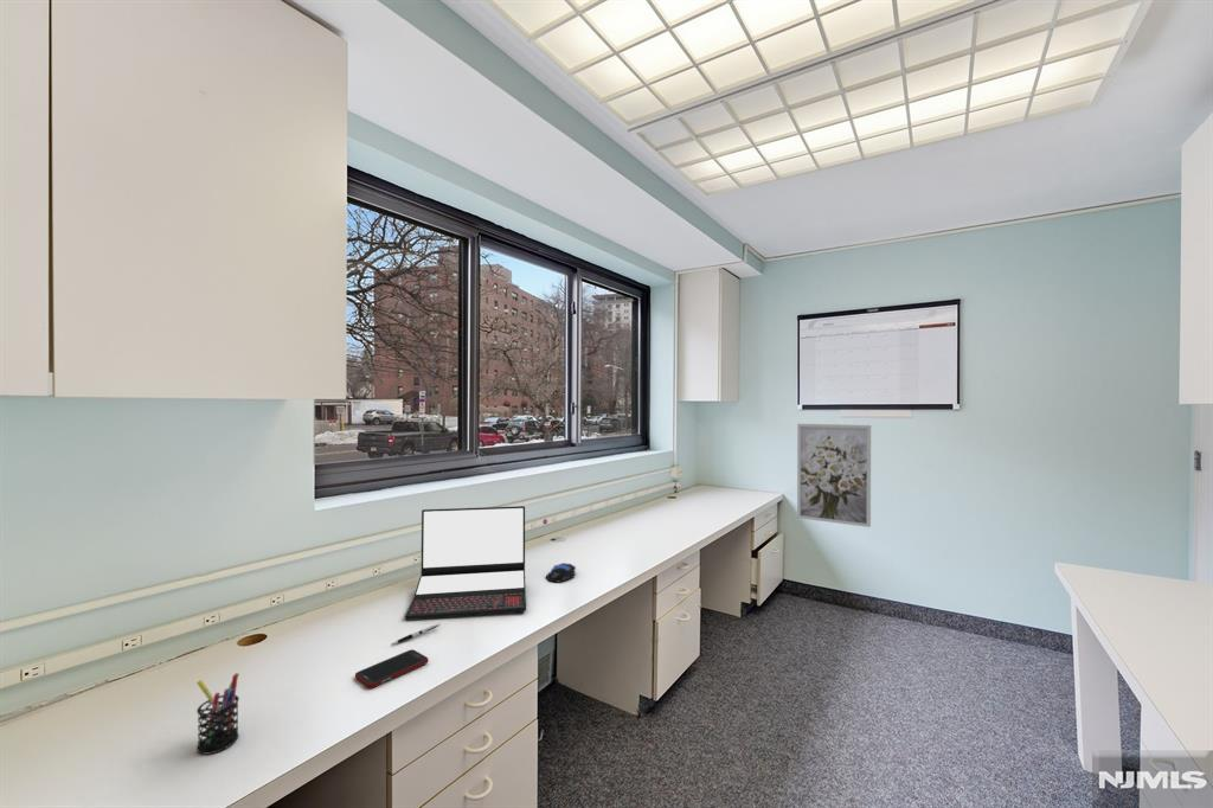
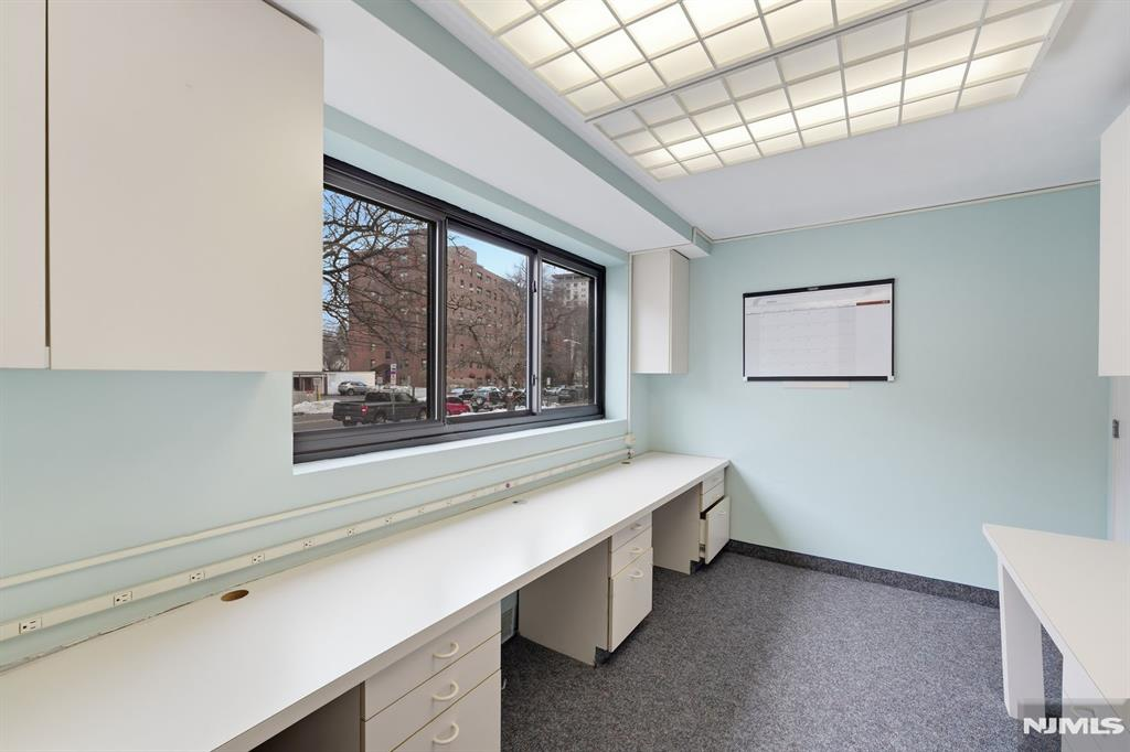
- wall art [796,423,872,528]
- laptop [404,505,527,621]
- pen holder [195,672,240,755]
- pen [391,622,442,646]
- computer mouse [545,562,577,583]
- cell phone [354,648,429,690]
